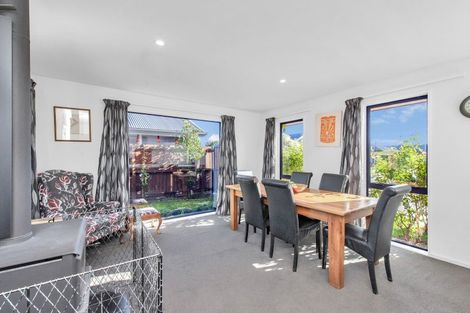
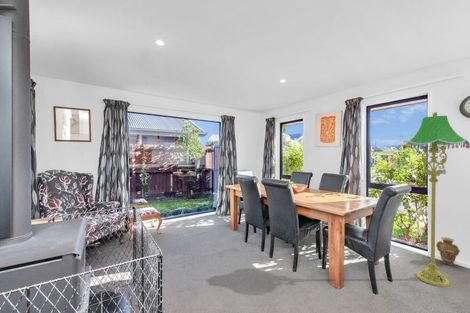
+ vase [435,236,461,266]
+ floor lamp [402,111,470,288]
